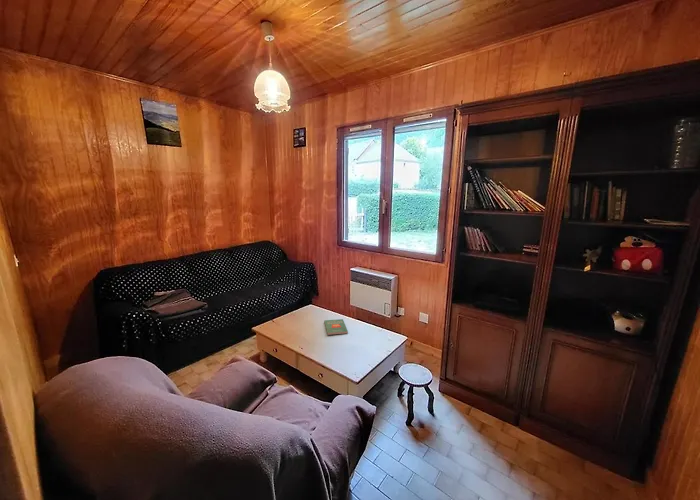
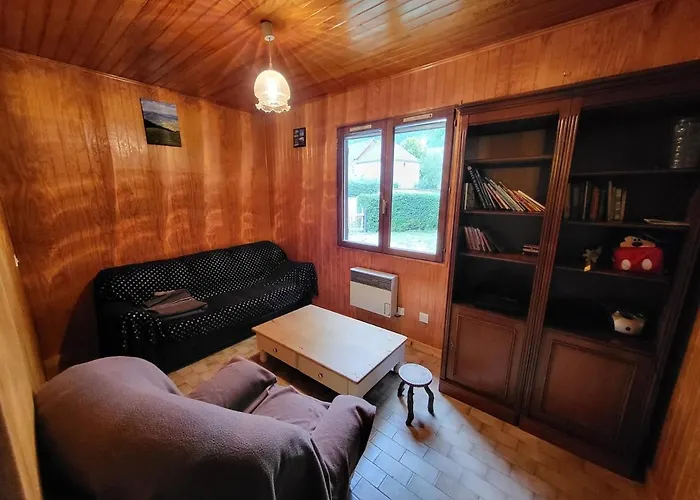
- book [323,318,349,336]
